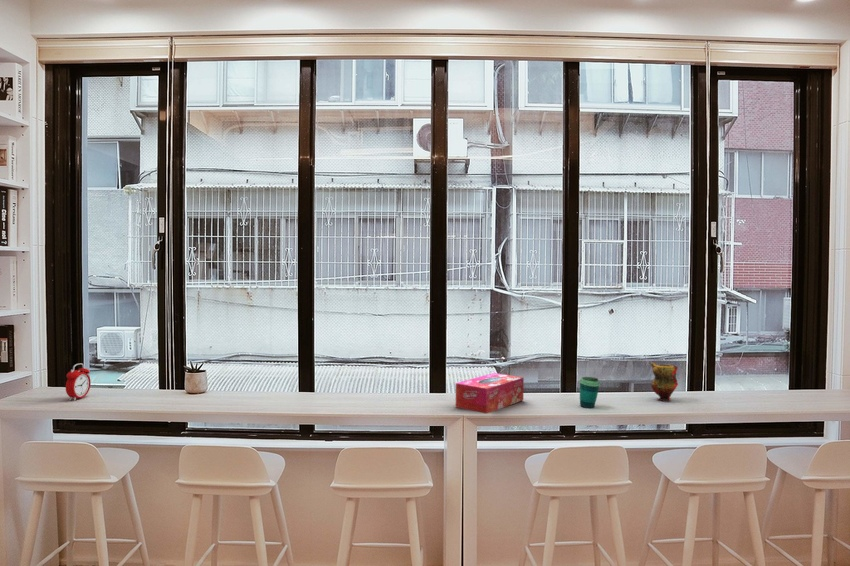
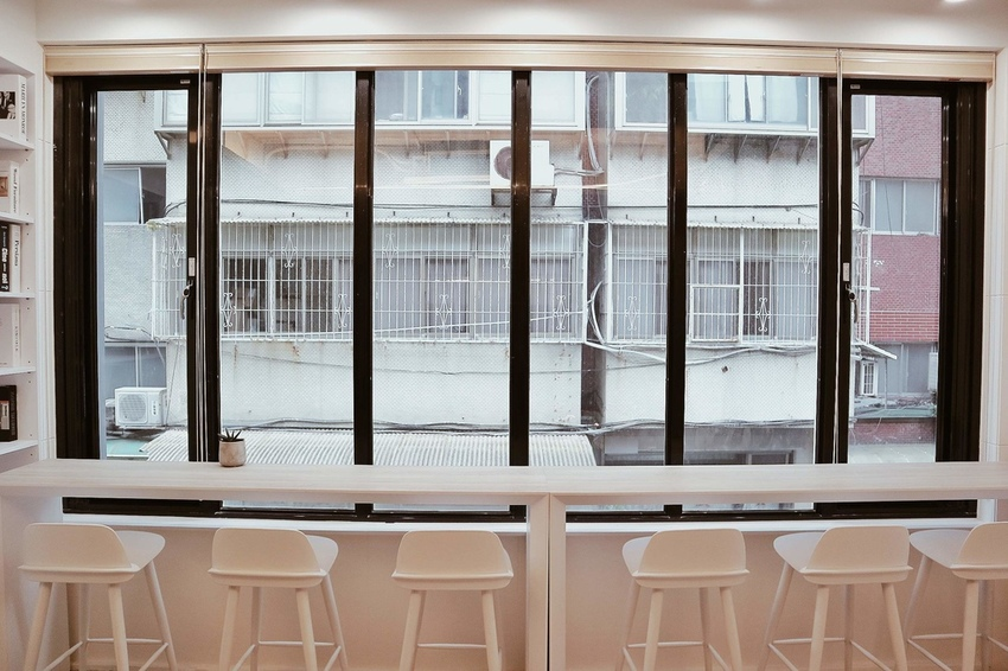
- teapot [650,362,679,402]
- alarm clock [65,362,92,401]
- tissue box [455,372,525,415]
- cup [579,376,601,409]
